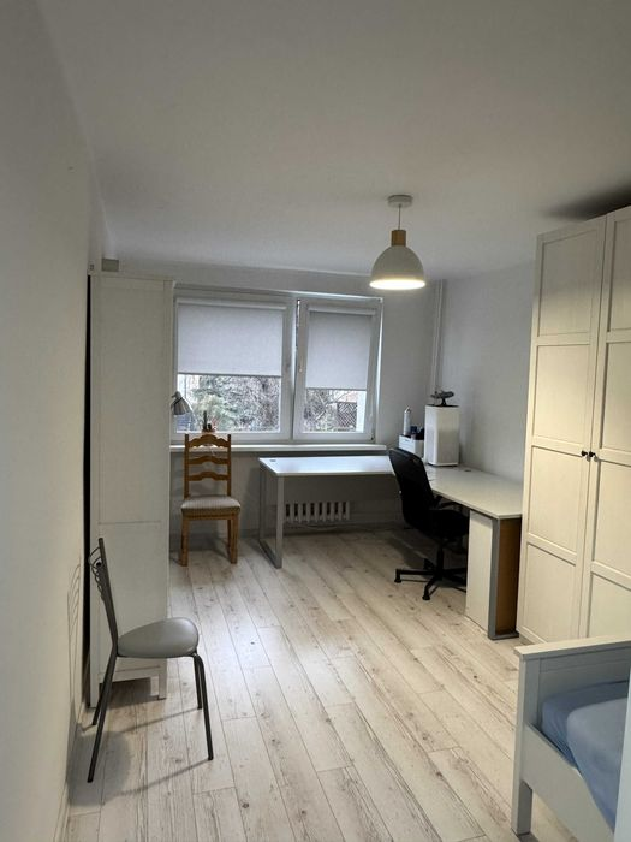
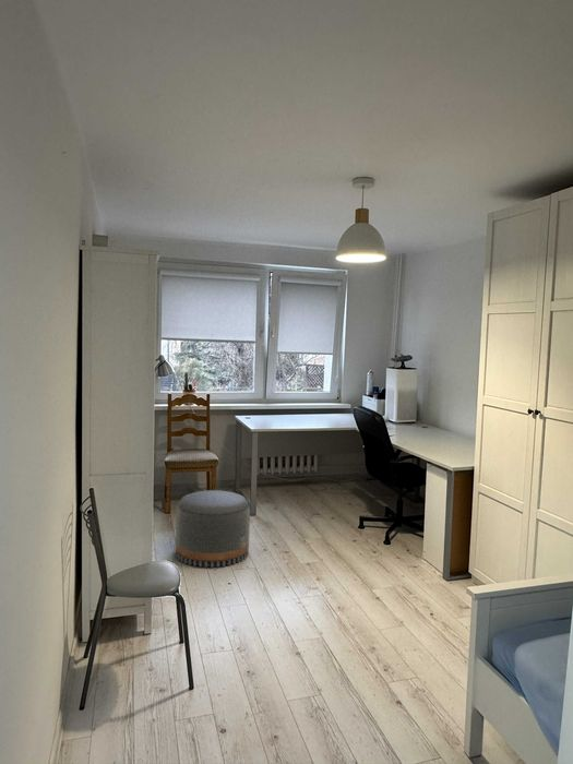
+ pouf [175,489,251,569]
